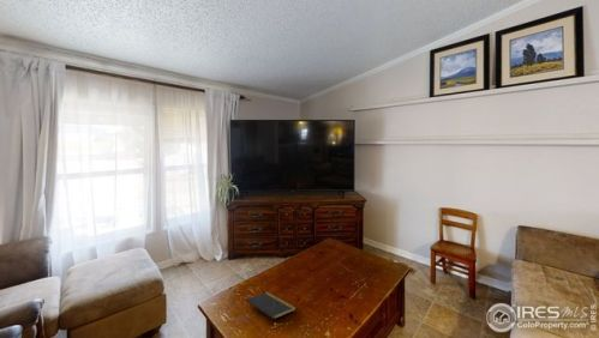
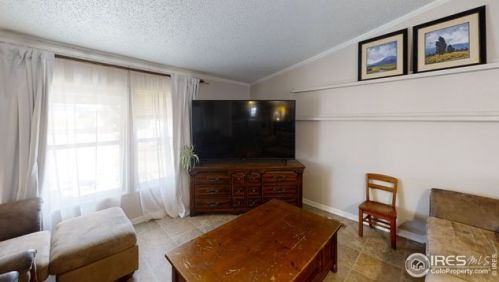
- notepad [245,291,298,321]
